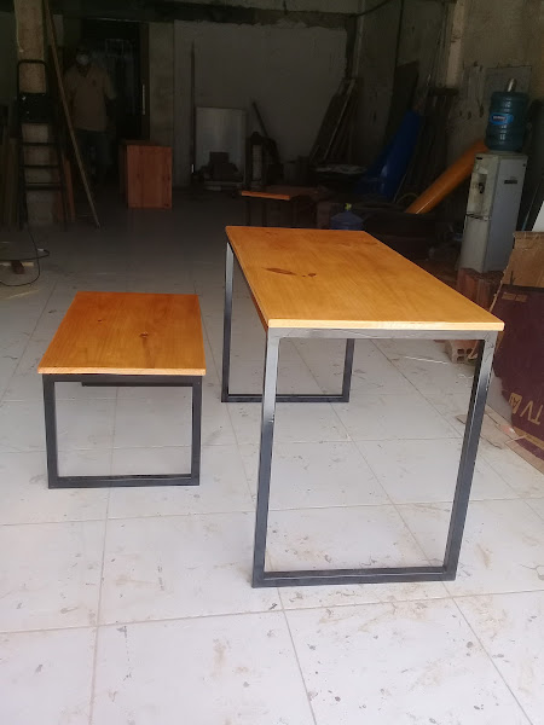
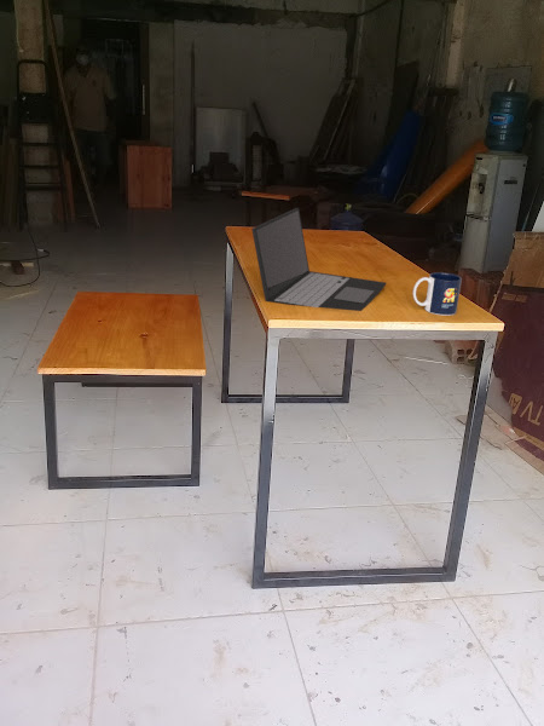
+ mug [412,271,463,317]
+ laptop [250,207,387,312]
